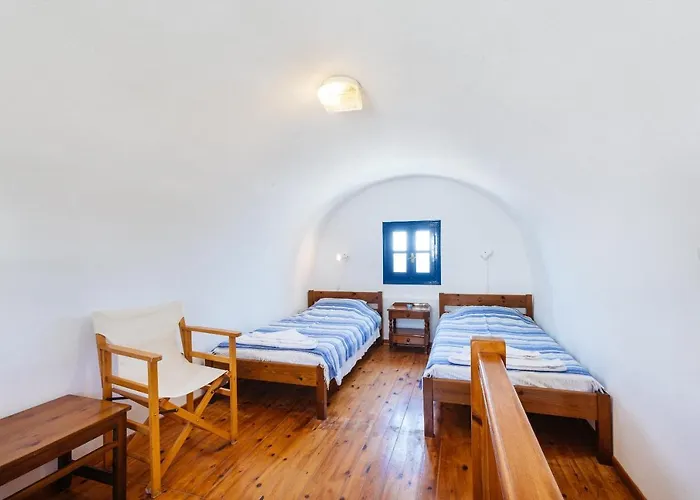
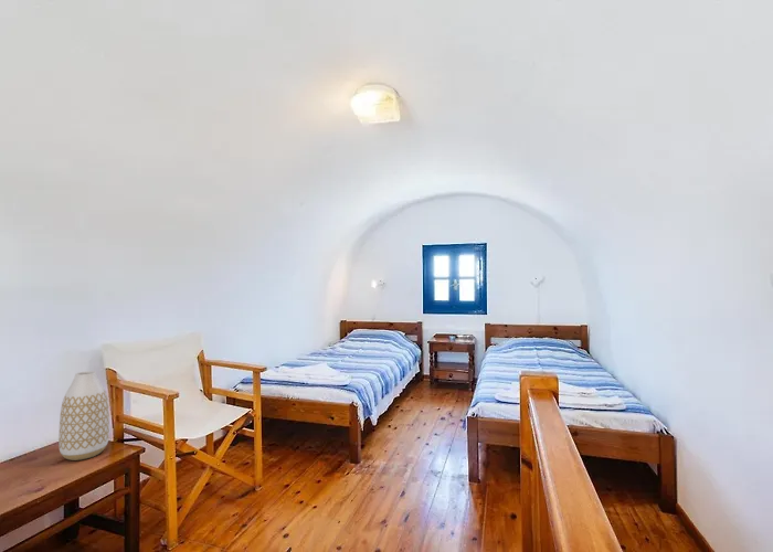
+ vase [57,370,110,461]
